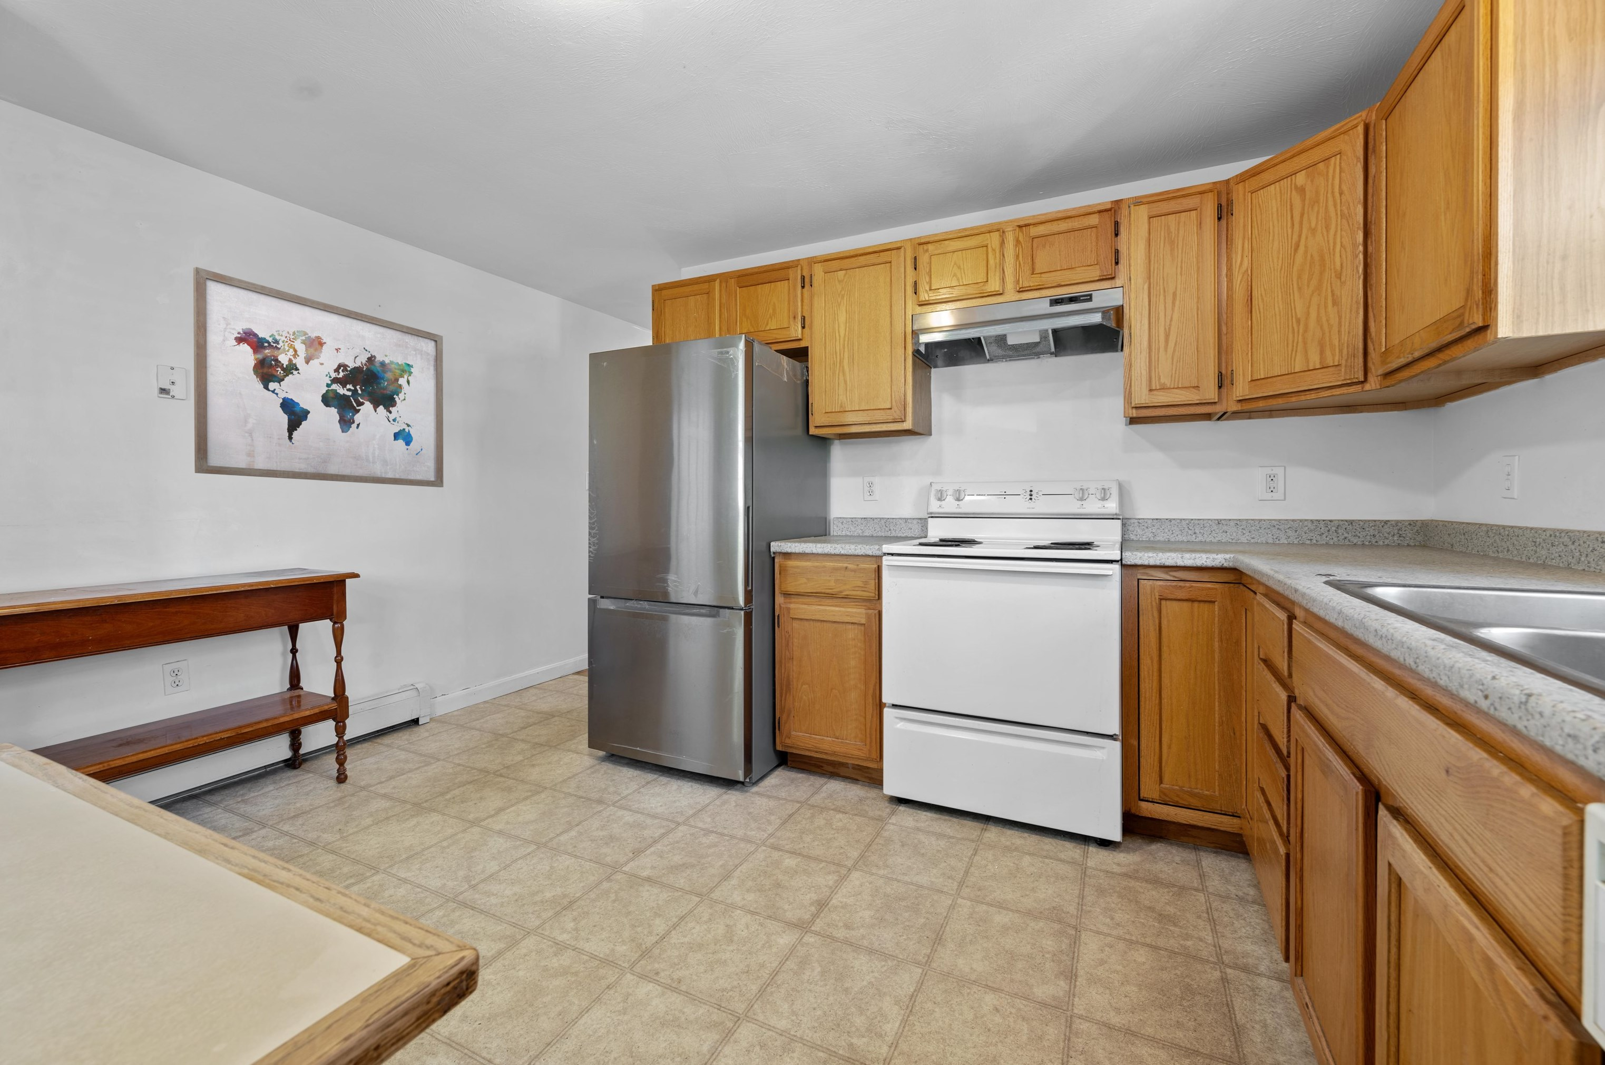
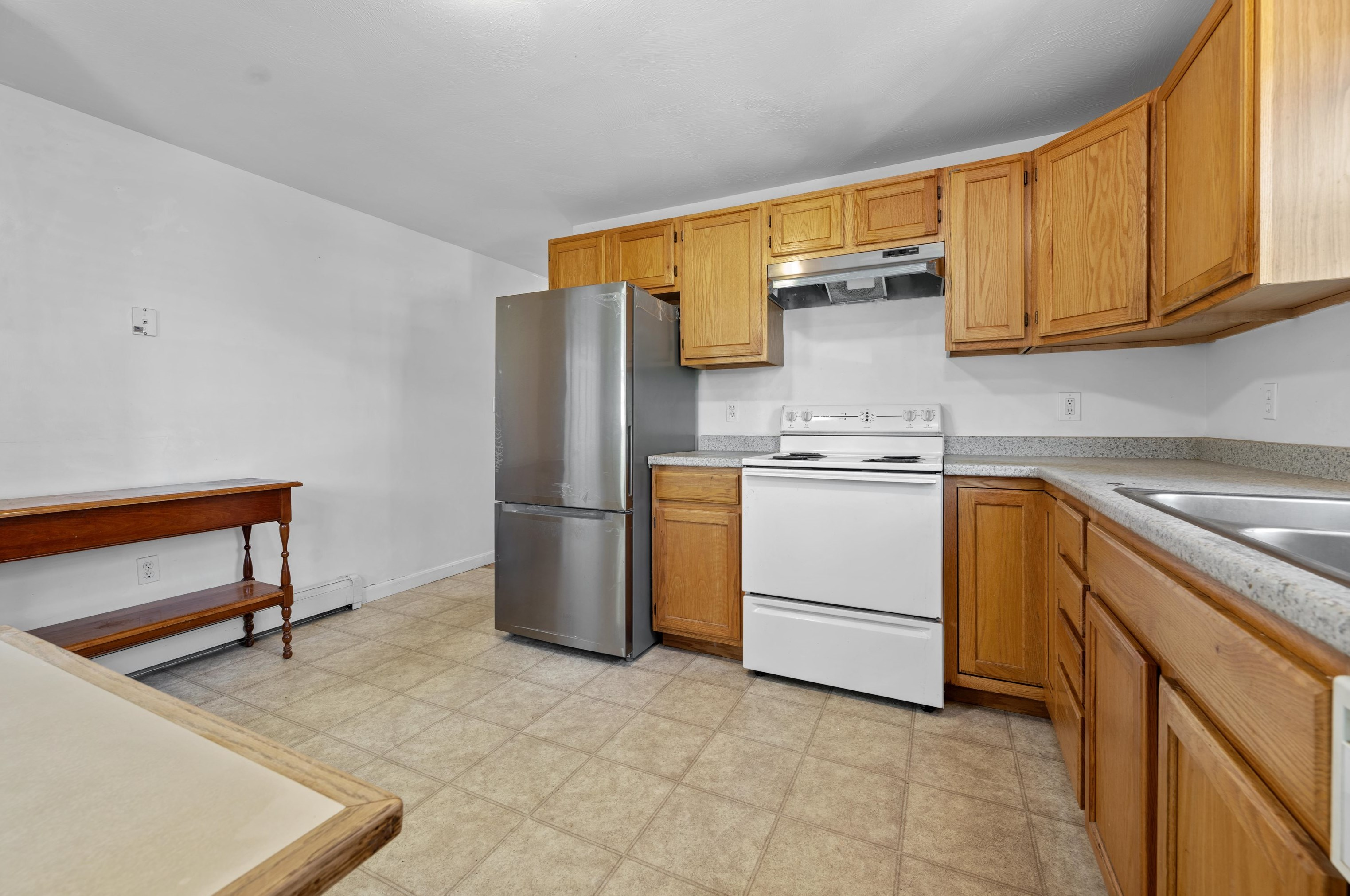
- wall art [193,266,443,487]
